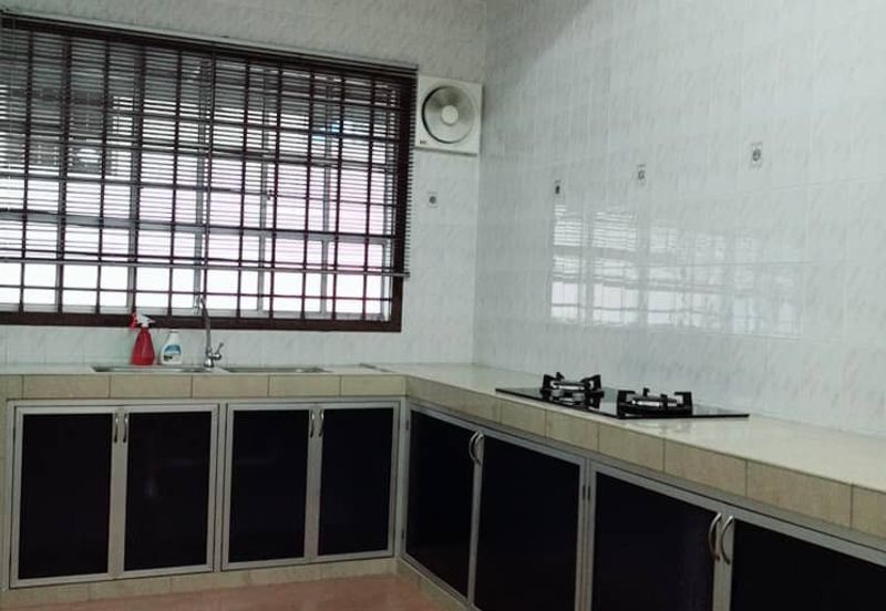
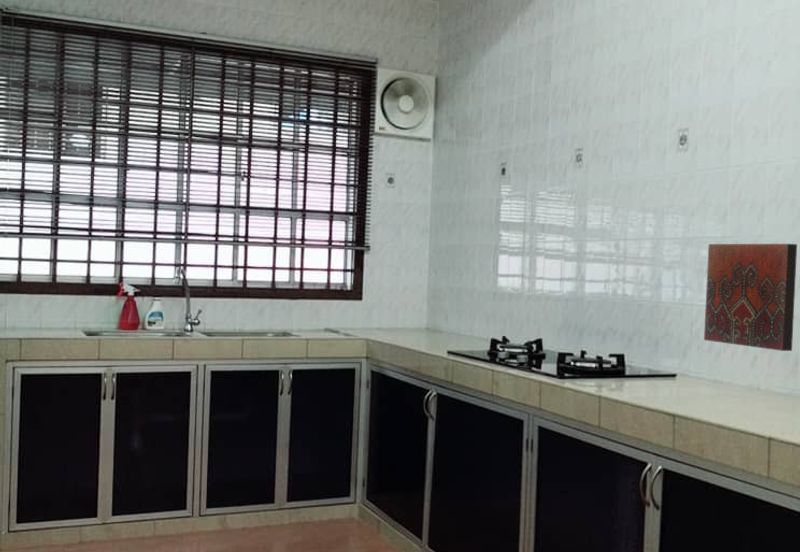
+ decorative tile [703,243,798,352]
